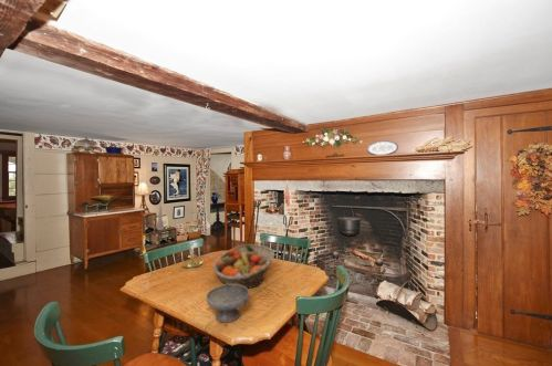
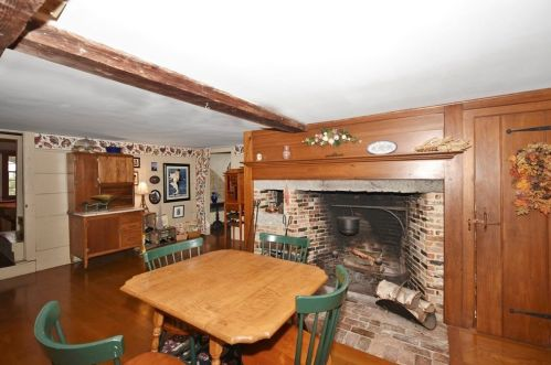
- bowl [205,284,250,324]
- candle holder [181,248,204,269]
- fruit basket [211,243,275,289]
